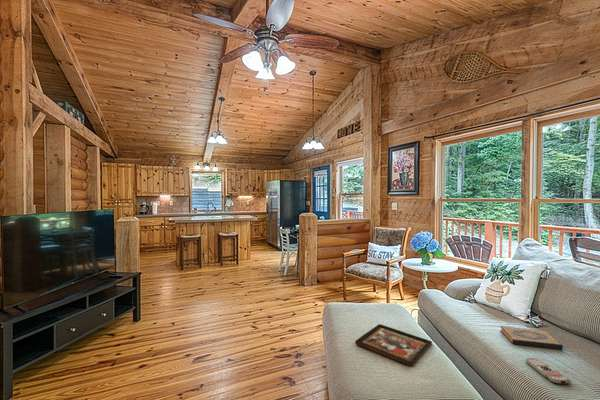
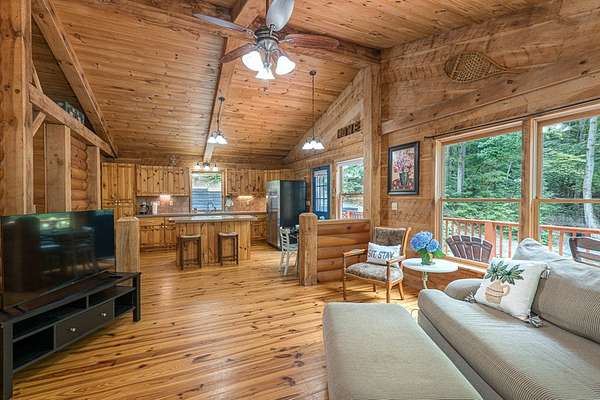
- hardback book [499,325,564,350]
- remote control [525,357,571,385]
- decorative tray [354,323,433,367]
